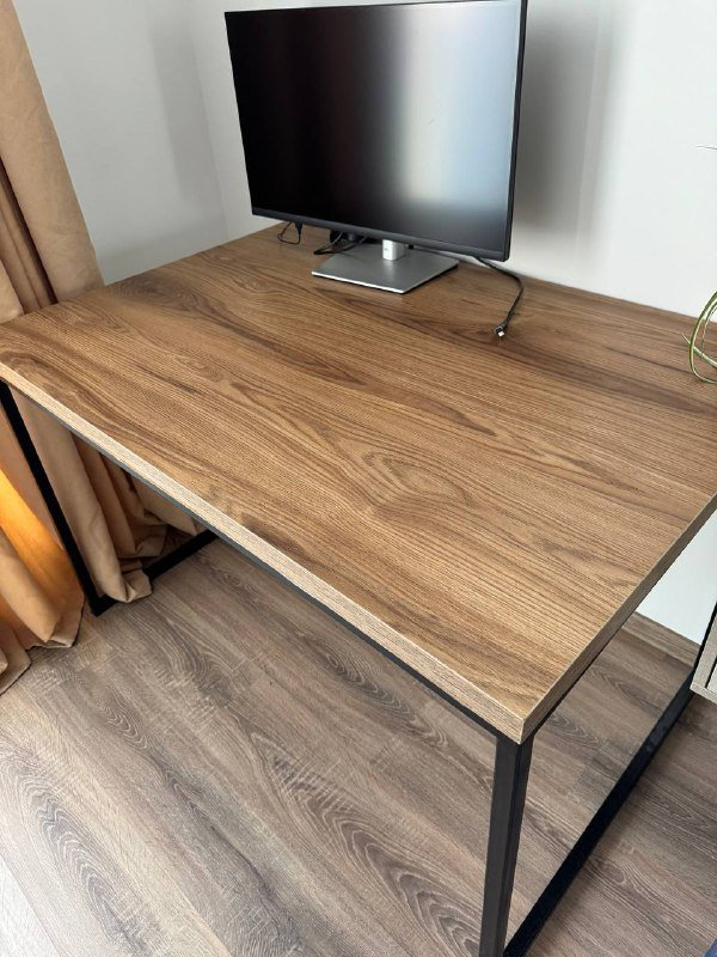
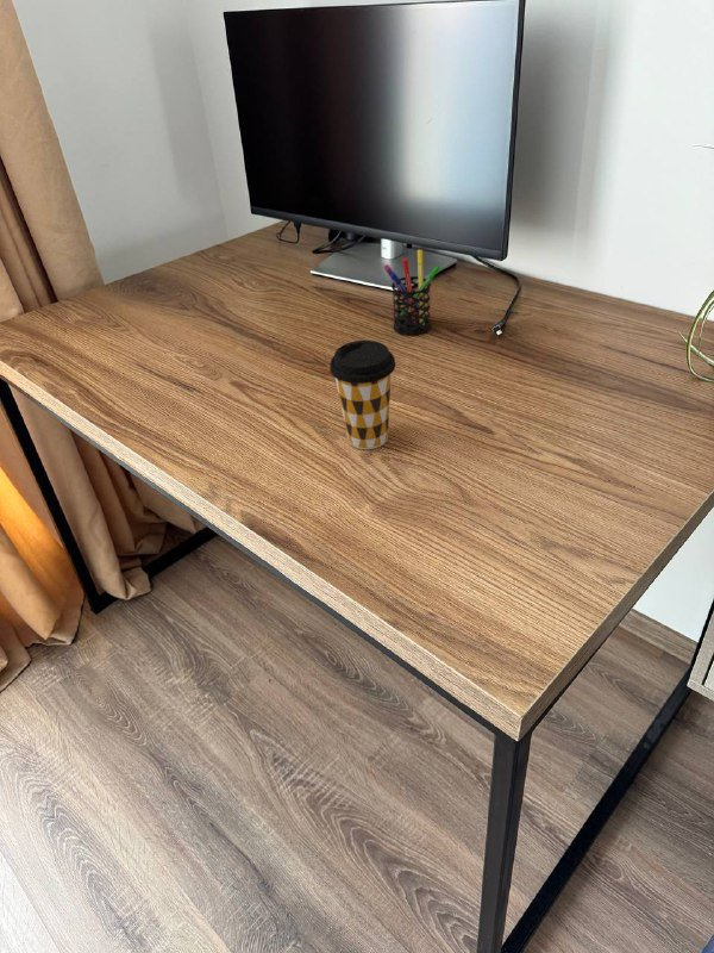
+ pen holder [383,249,441,336]
+ coffee cup [328,340,396,450]
